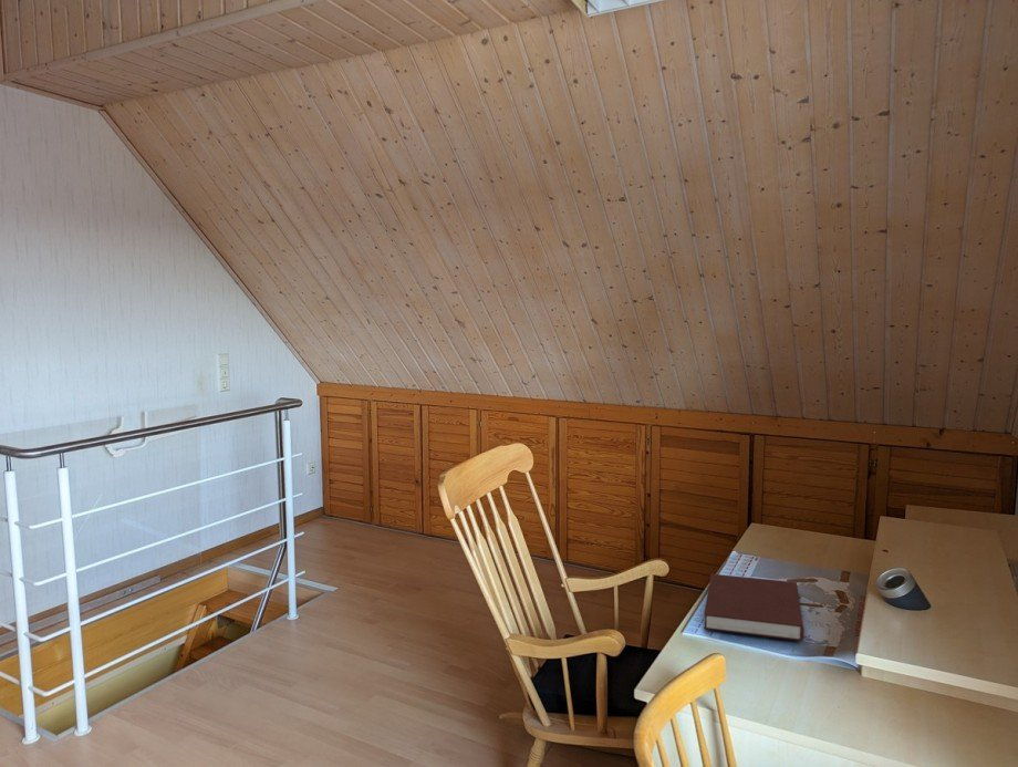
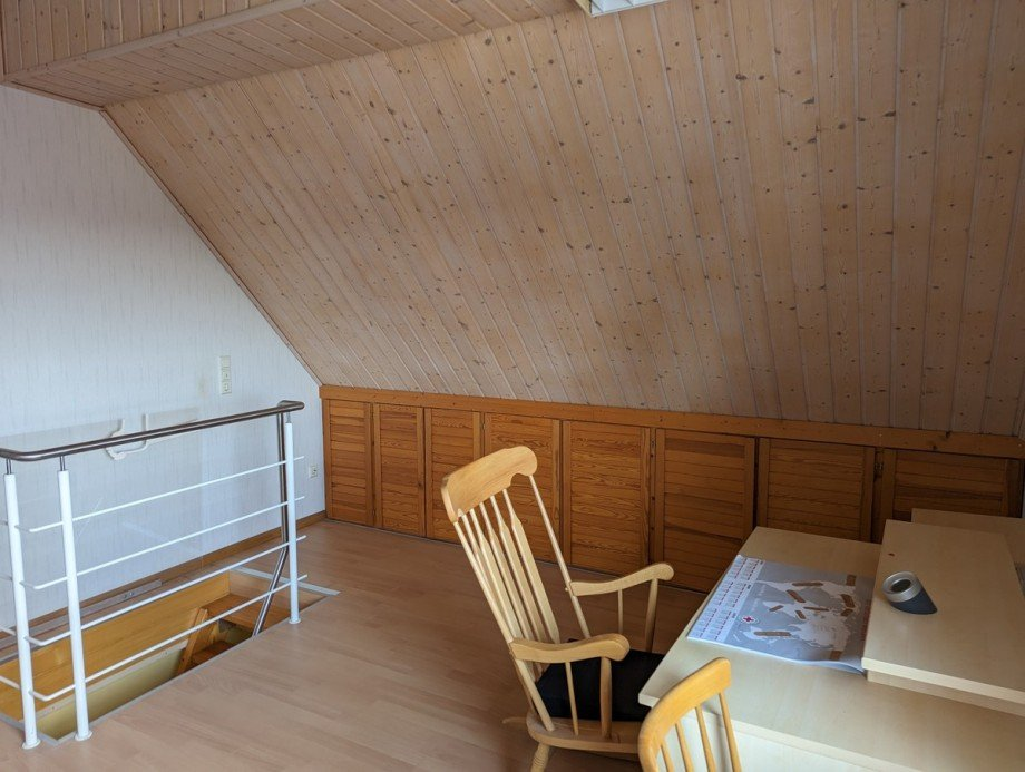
- notebook [703,573,806,642]
